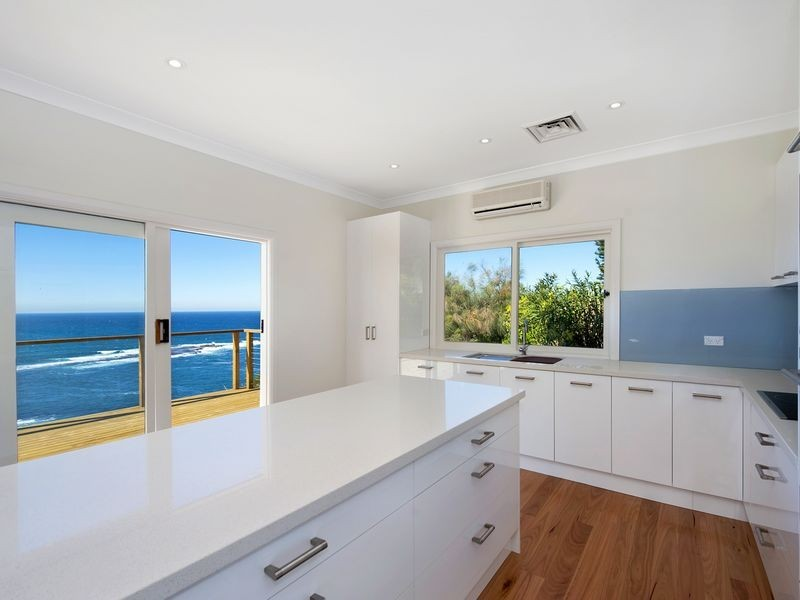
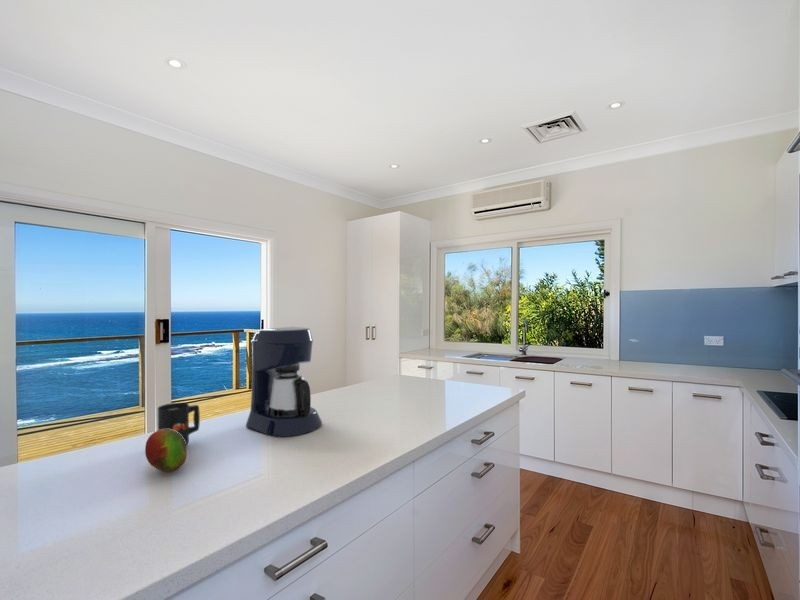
+ fruit [144,429,188,473]
+ mug [157,402,201,446]
+ coffee maker [245,326,323,438]
